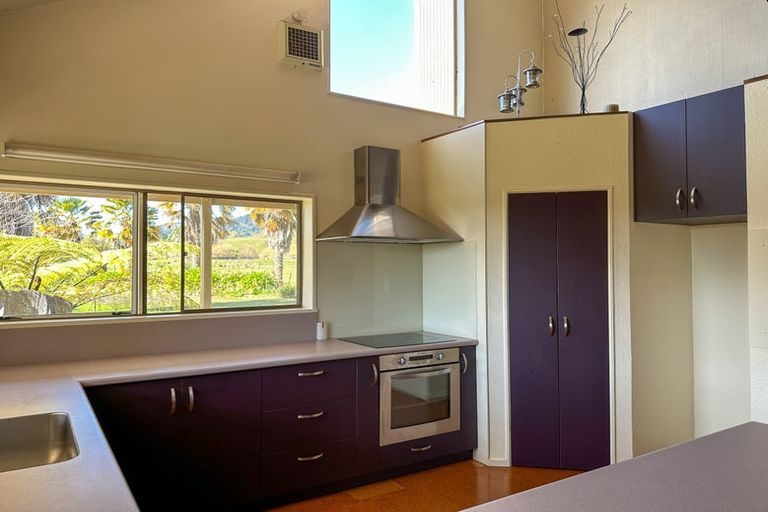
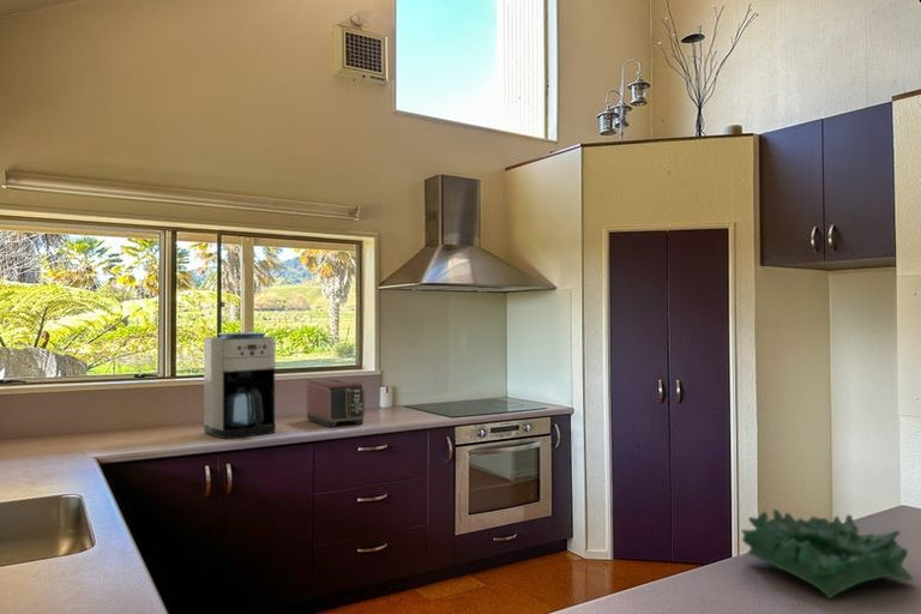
+ coffee maker [203,331,277,440]
+ decorative bowl [740,508,916,600]
+ toaster [305,377,367,429]
